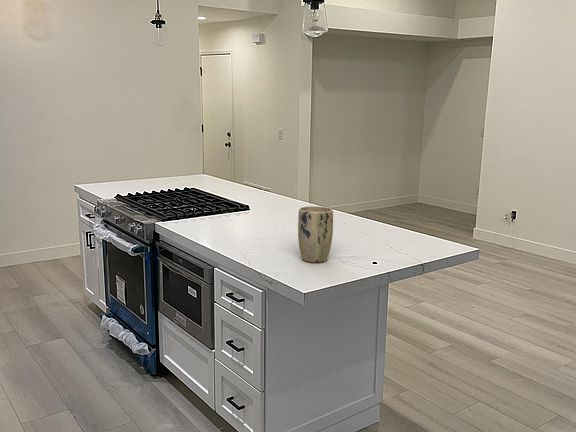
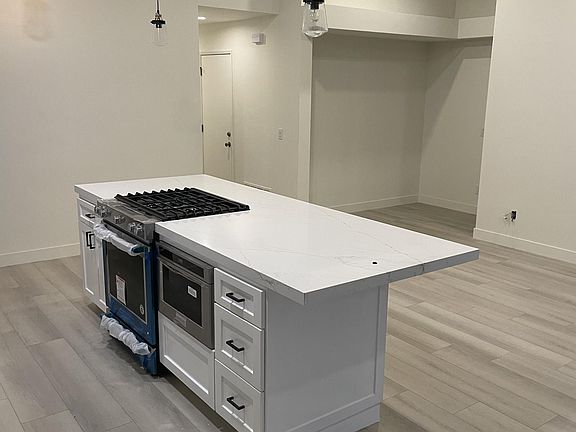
- plant pot [297,205,334,264]
